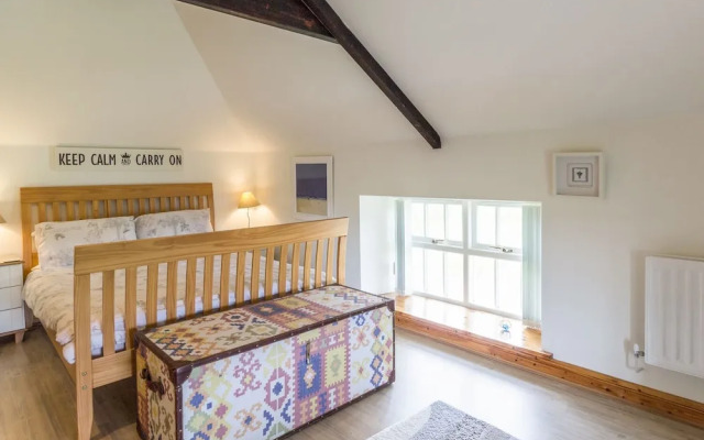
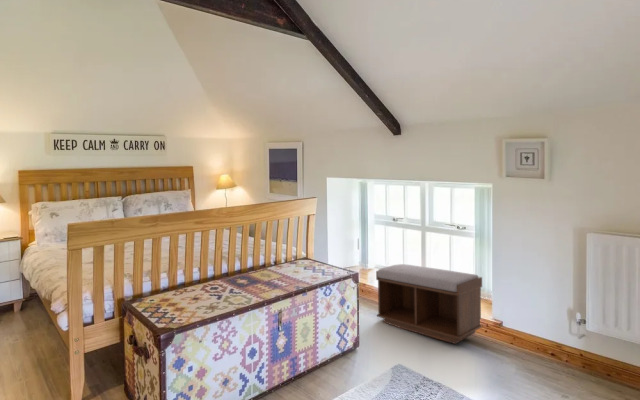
+ bench [375,263,483,345]
